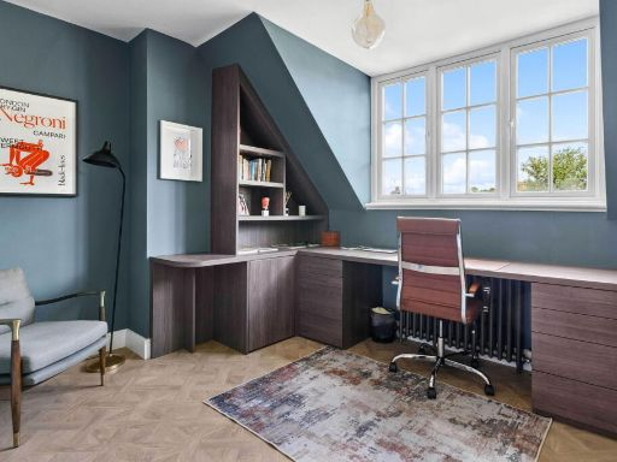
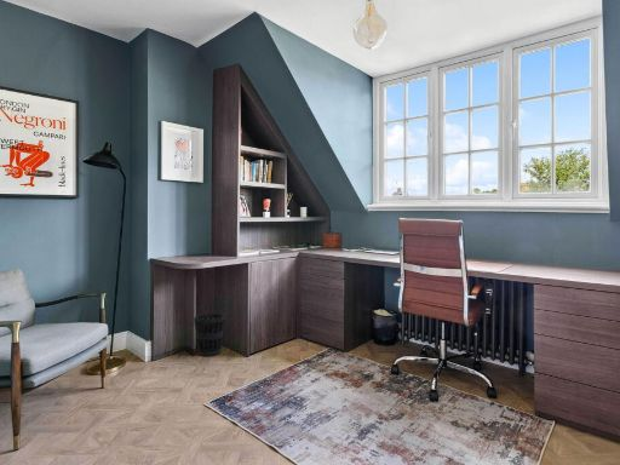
+ wastebasket [193,312,225,357]
